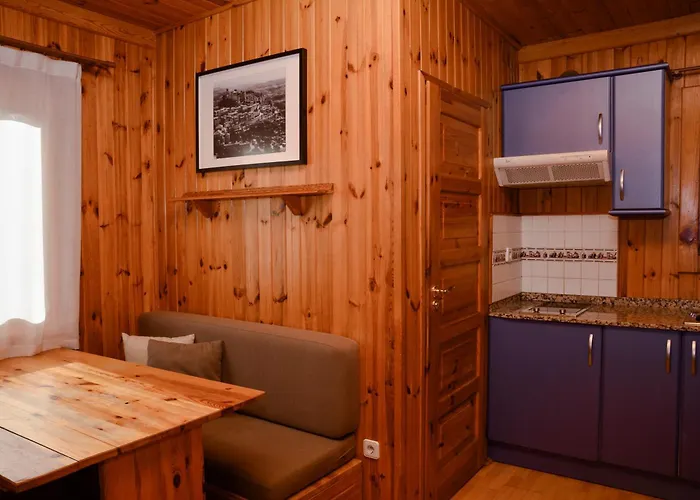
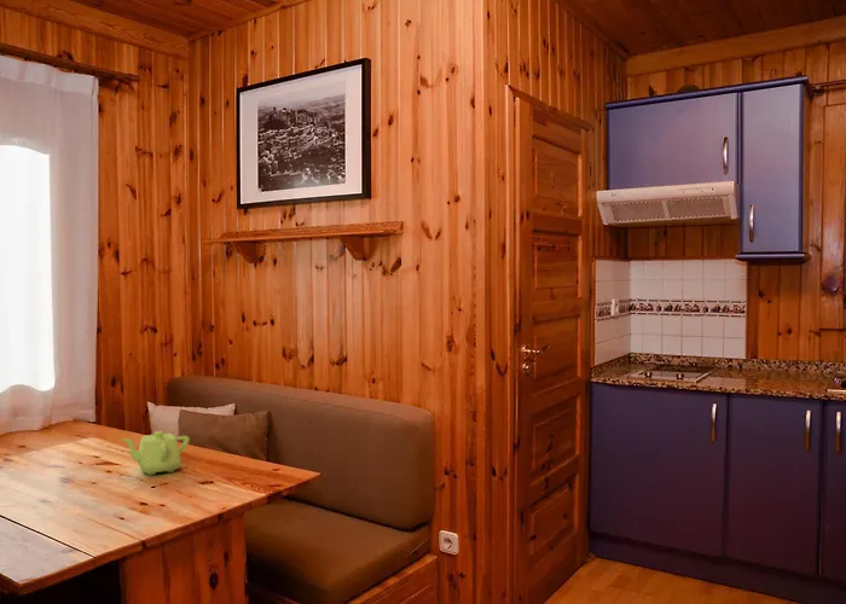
+ teapot [120,430,191,476]
